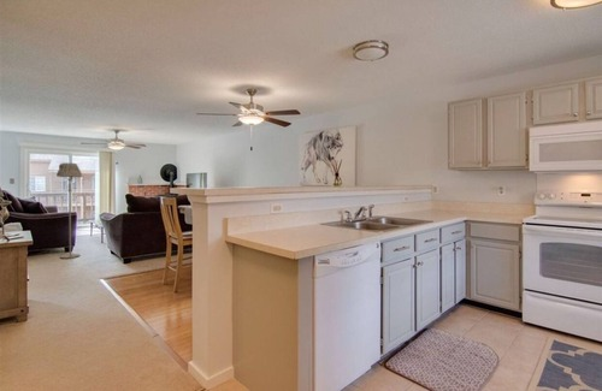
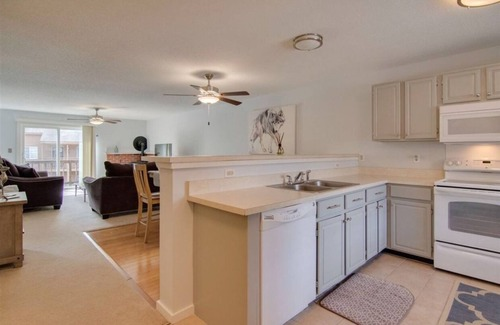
- floor lamp [55,161,83,260]
